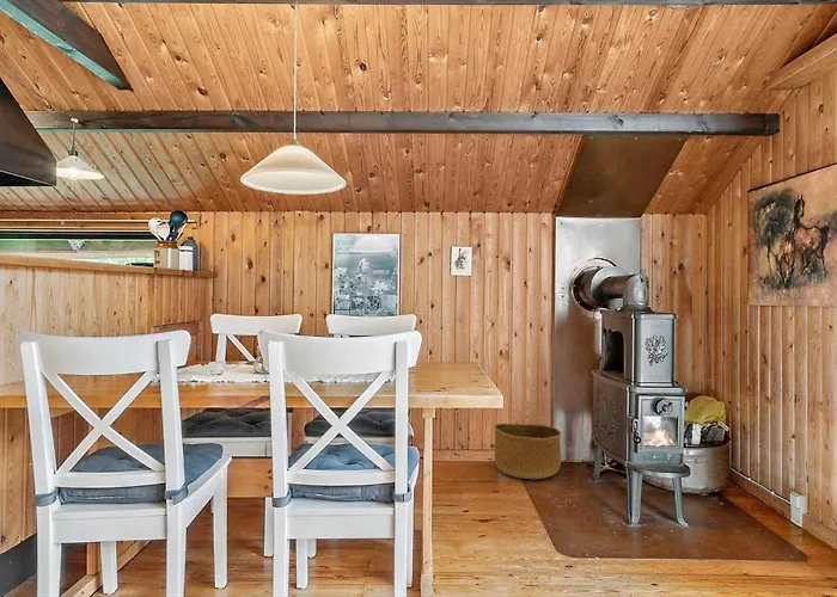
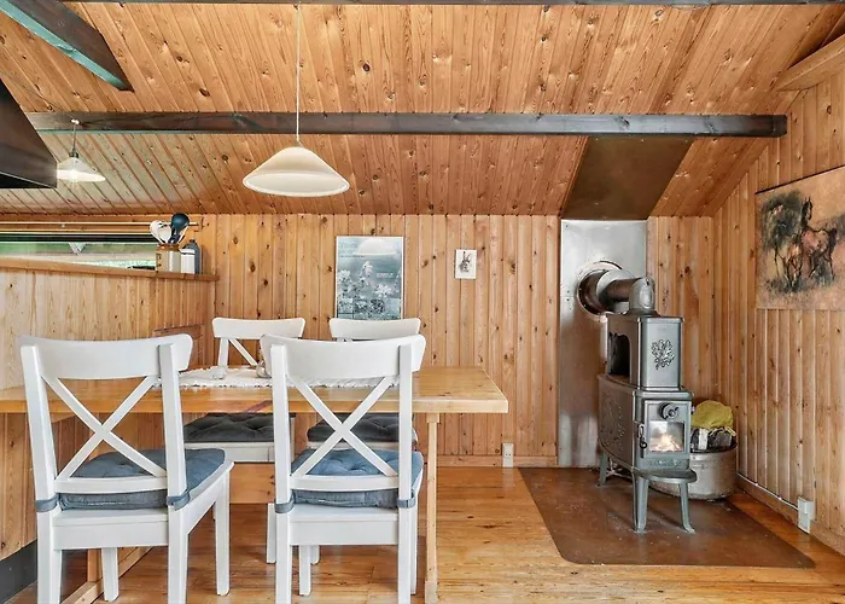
- basket [493,423,562,481]
